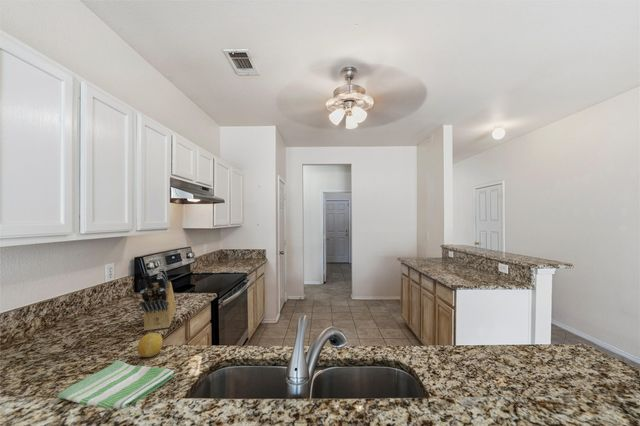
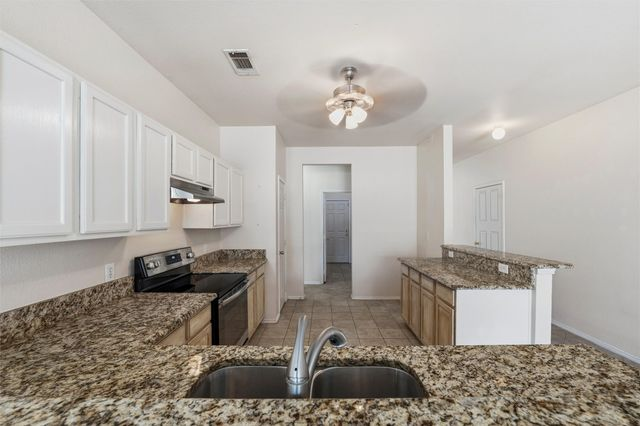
- fruit [137,332,164,358]
- dish towel [56,360,175,409]
- knife block [139,267,177,331]
